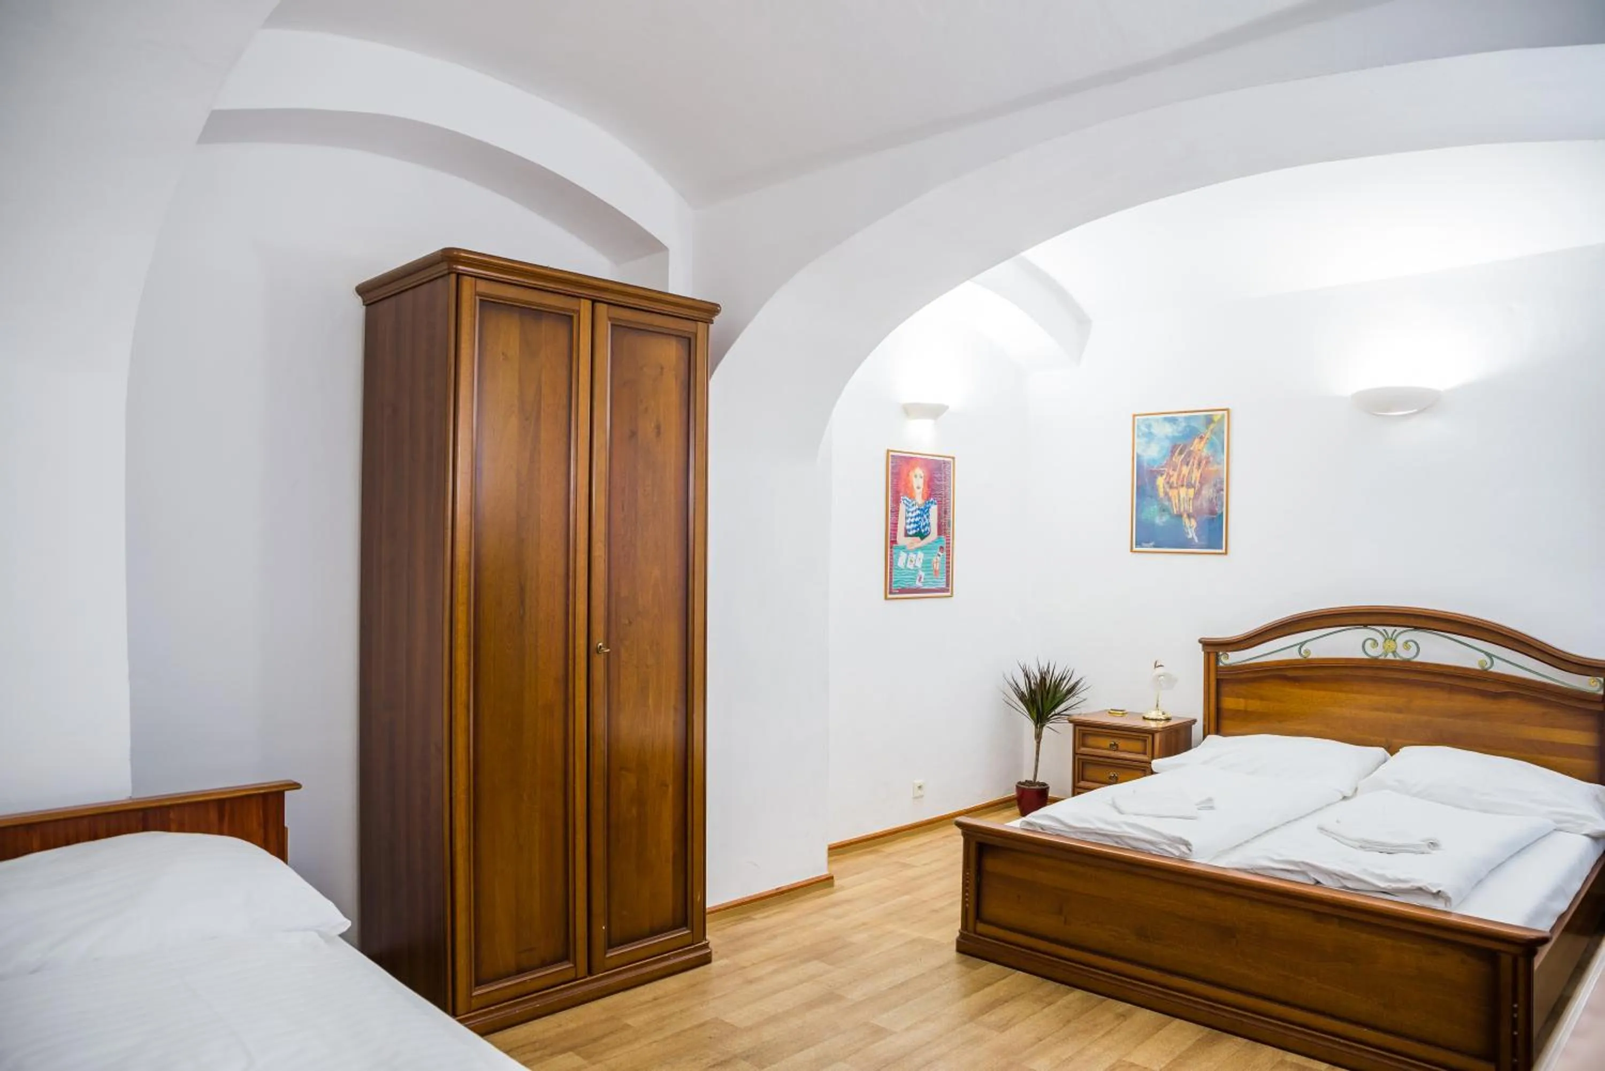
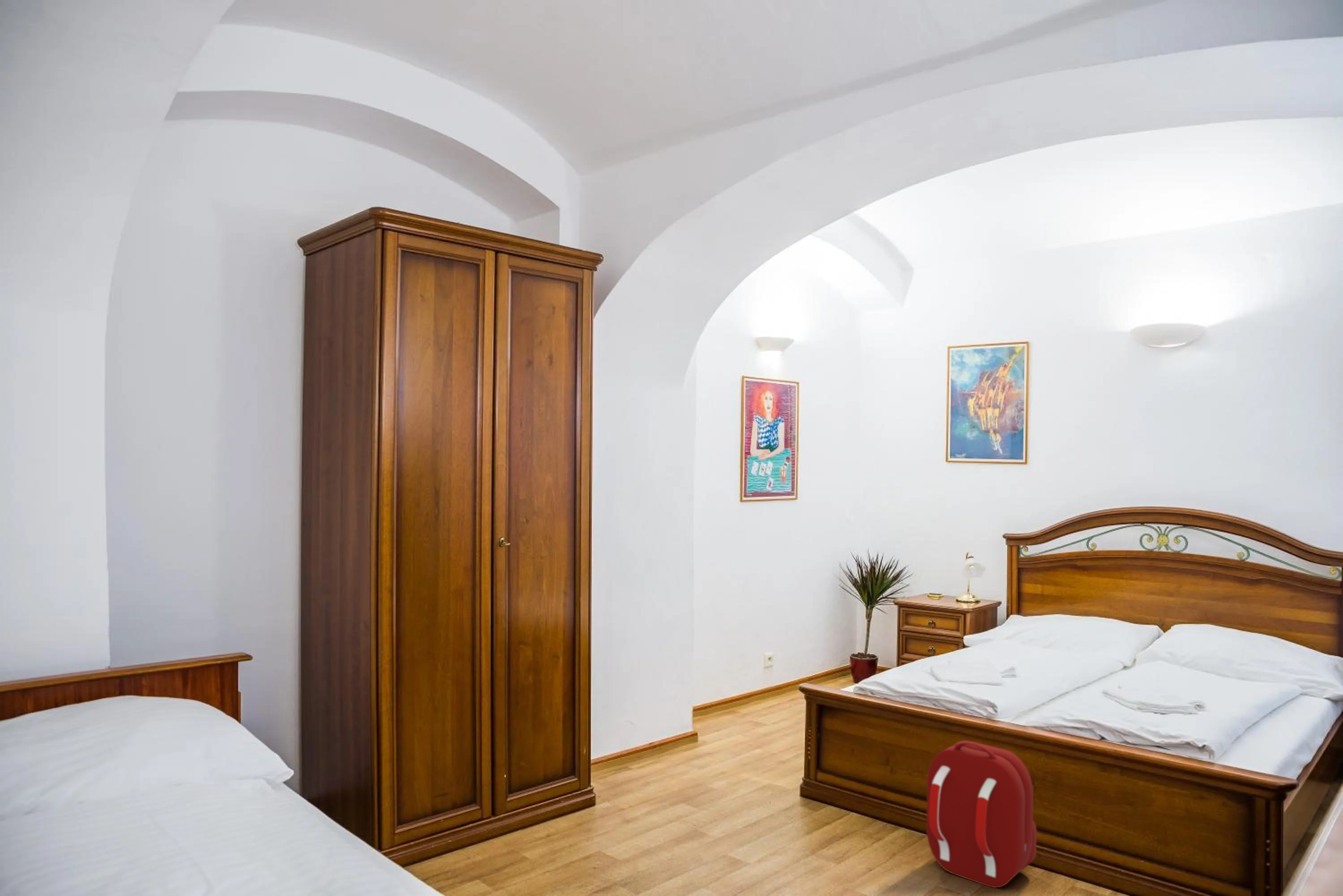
+ backpack [926,740,1037,888]
